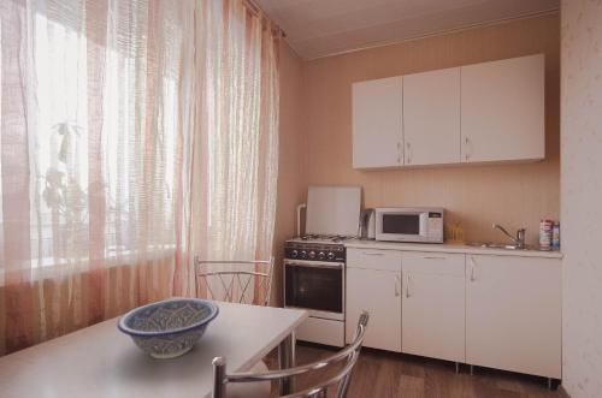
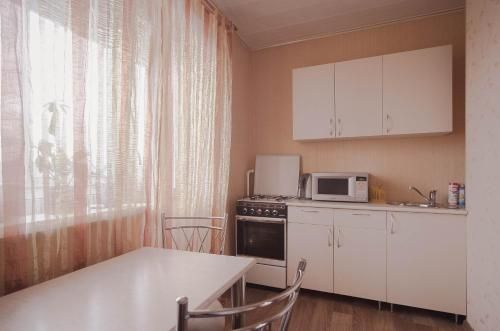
- decorative bowl [116,297,220,360]
